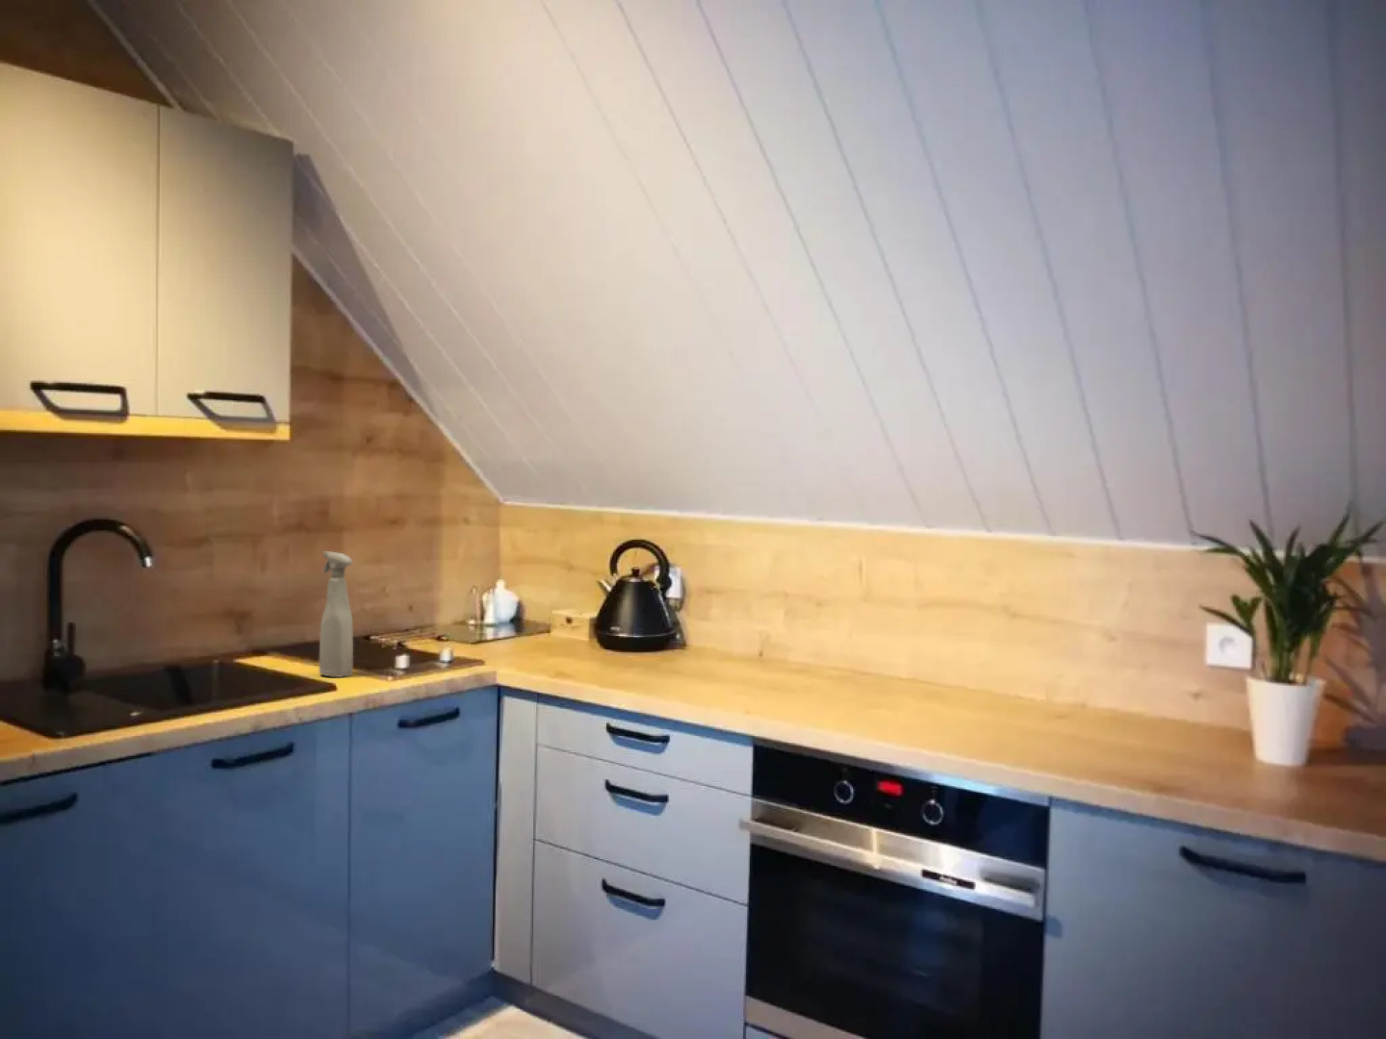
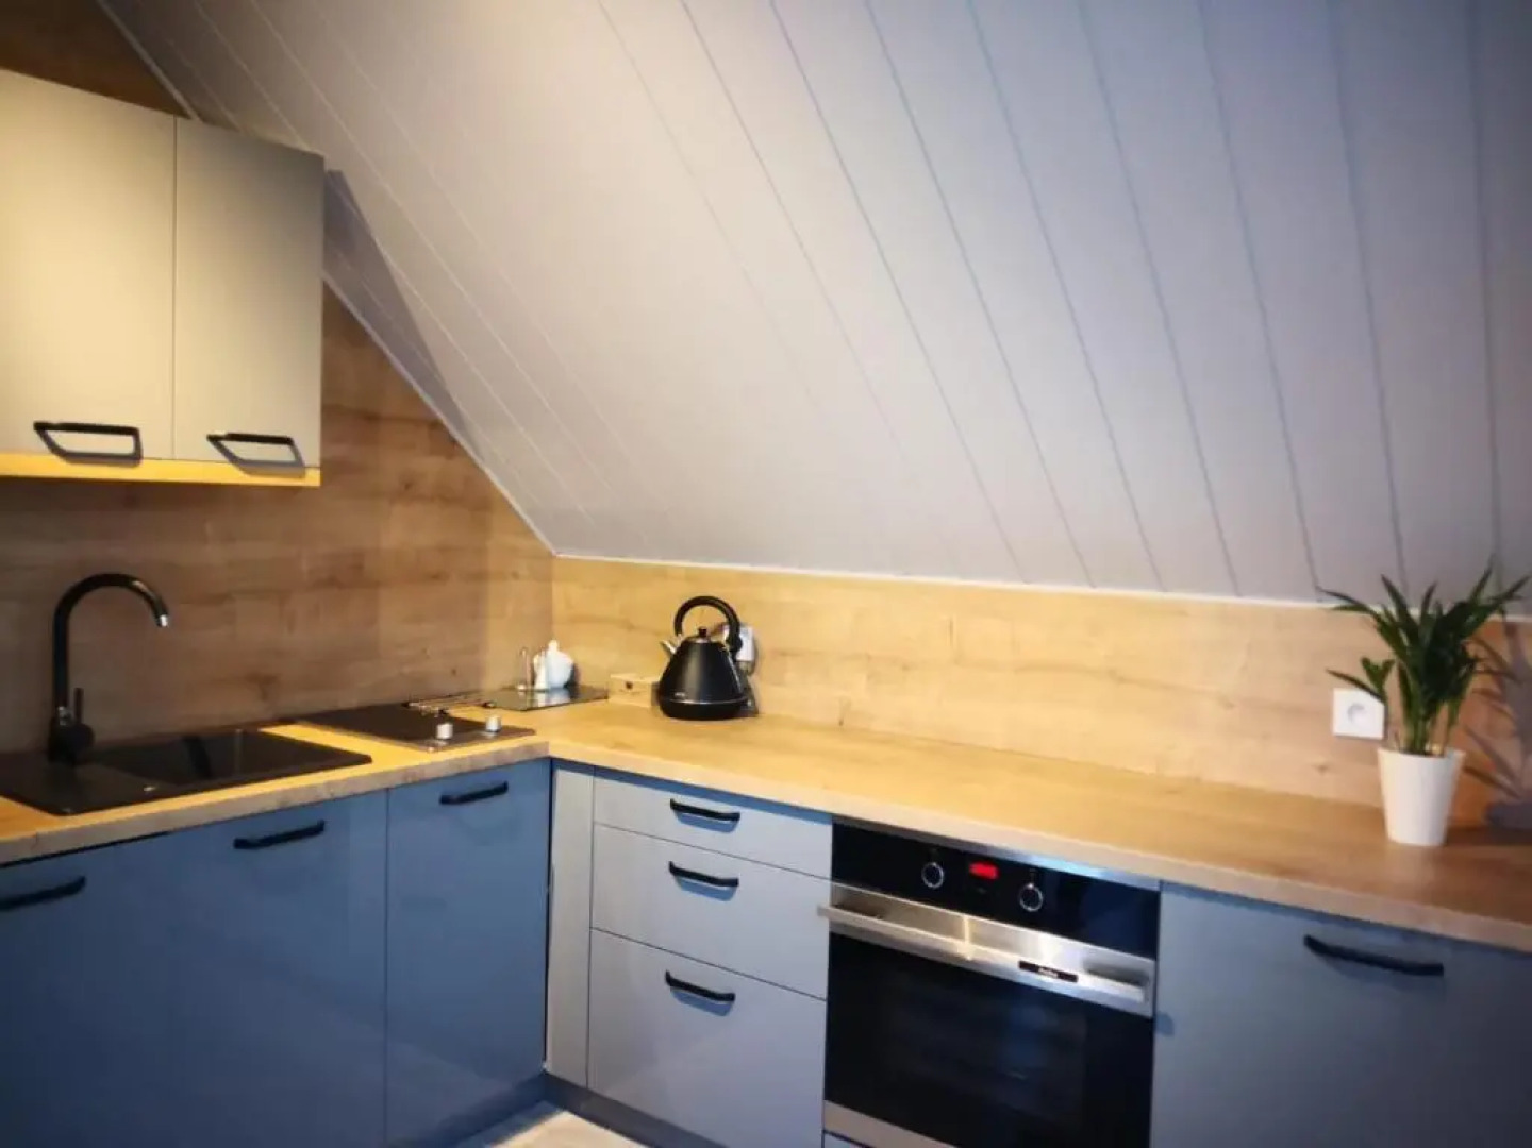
- spray bottle [318,550,355,678]
